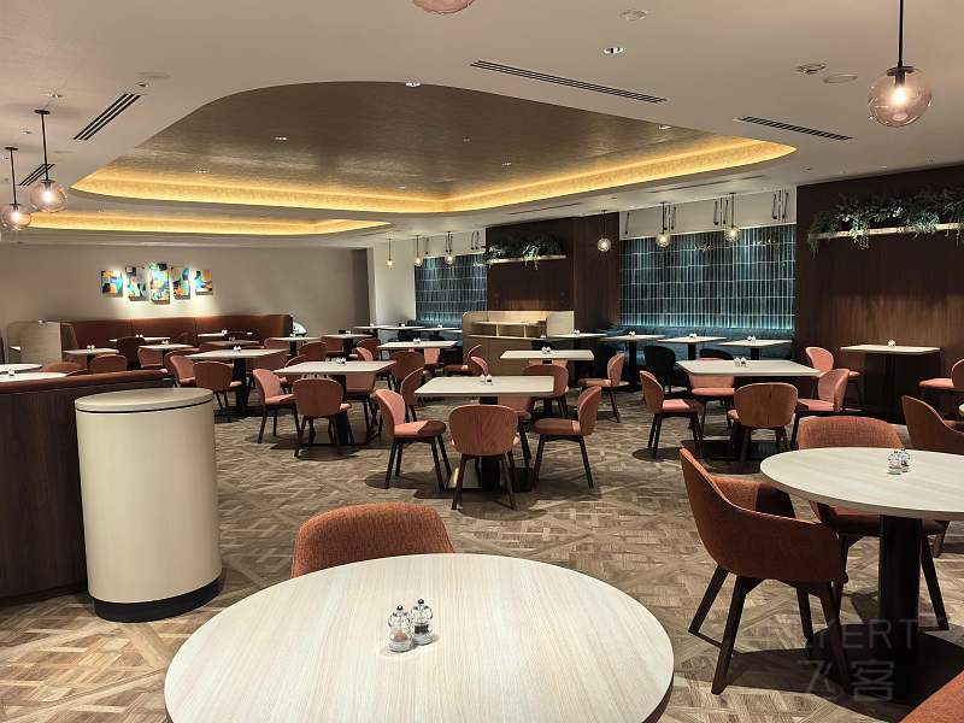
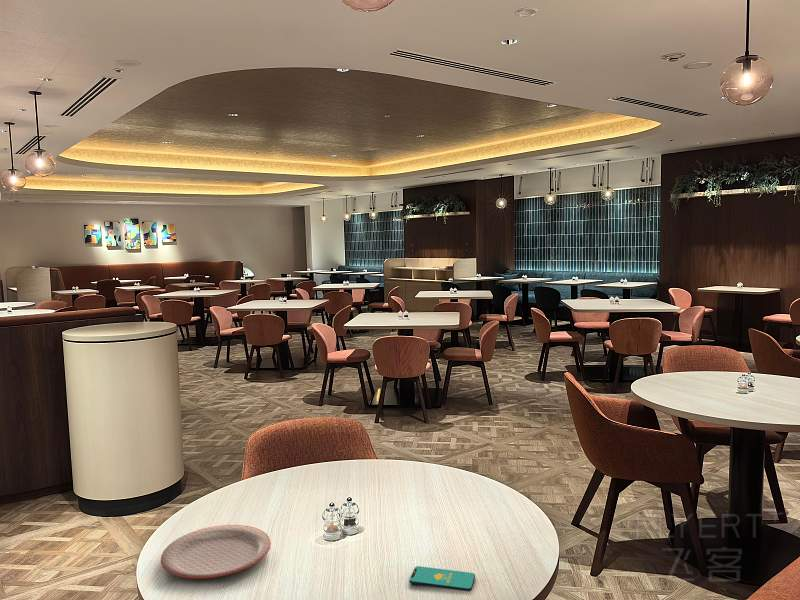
+ smartphone [408,565,476,592]
+ plate [160,524,272,579]
